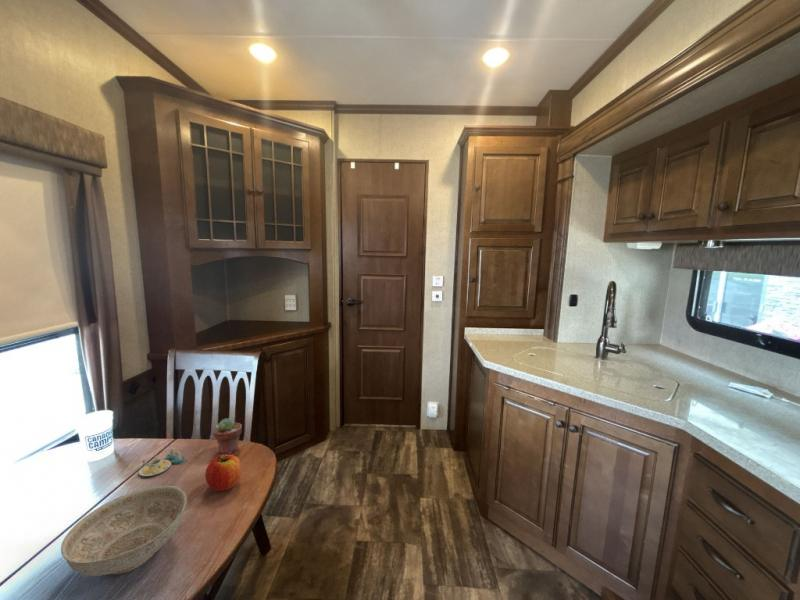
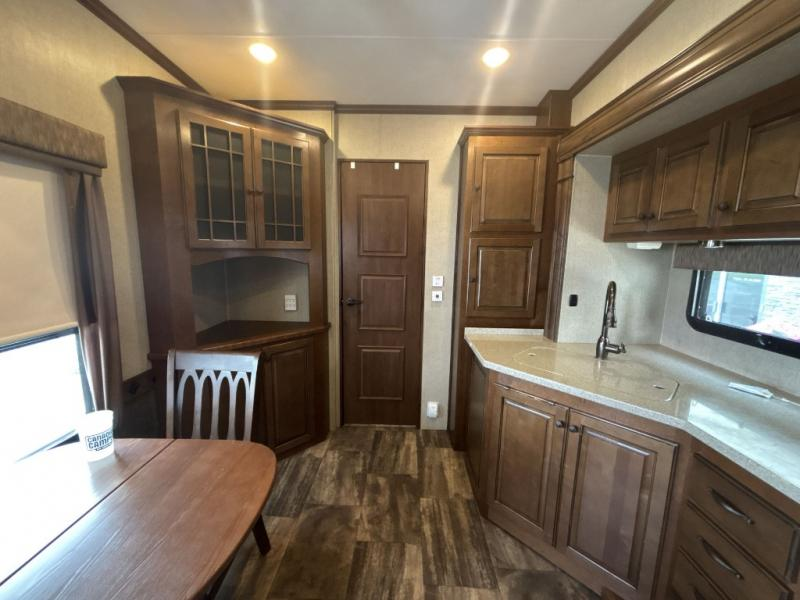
- potted succulent [213,417,243,455]
- apple [204,454,242,492]
- salt and pepper shaker set [138,447,186,477]
- decorative bowl [60,485,188,577]
